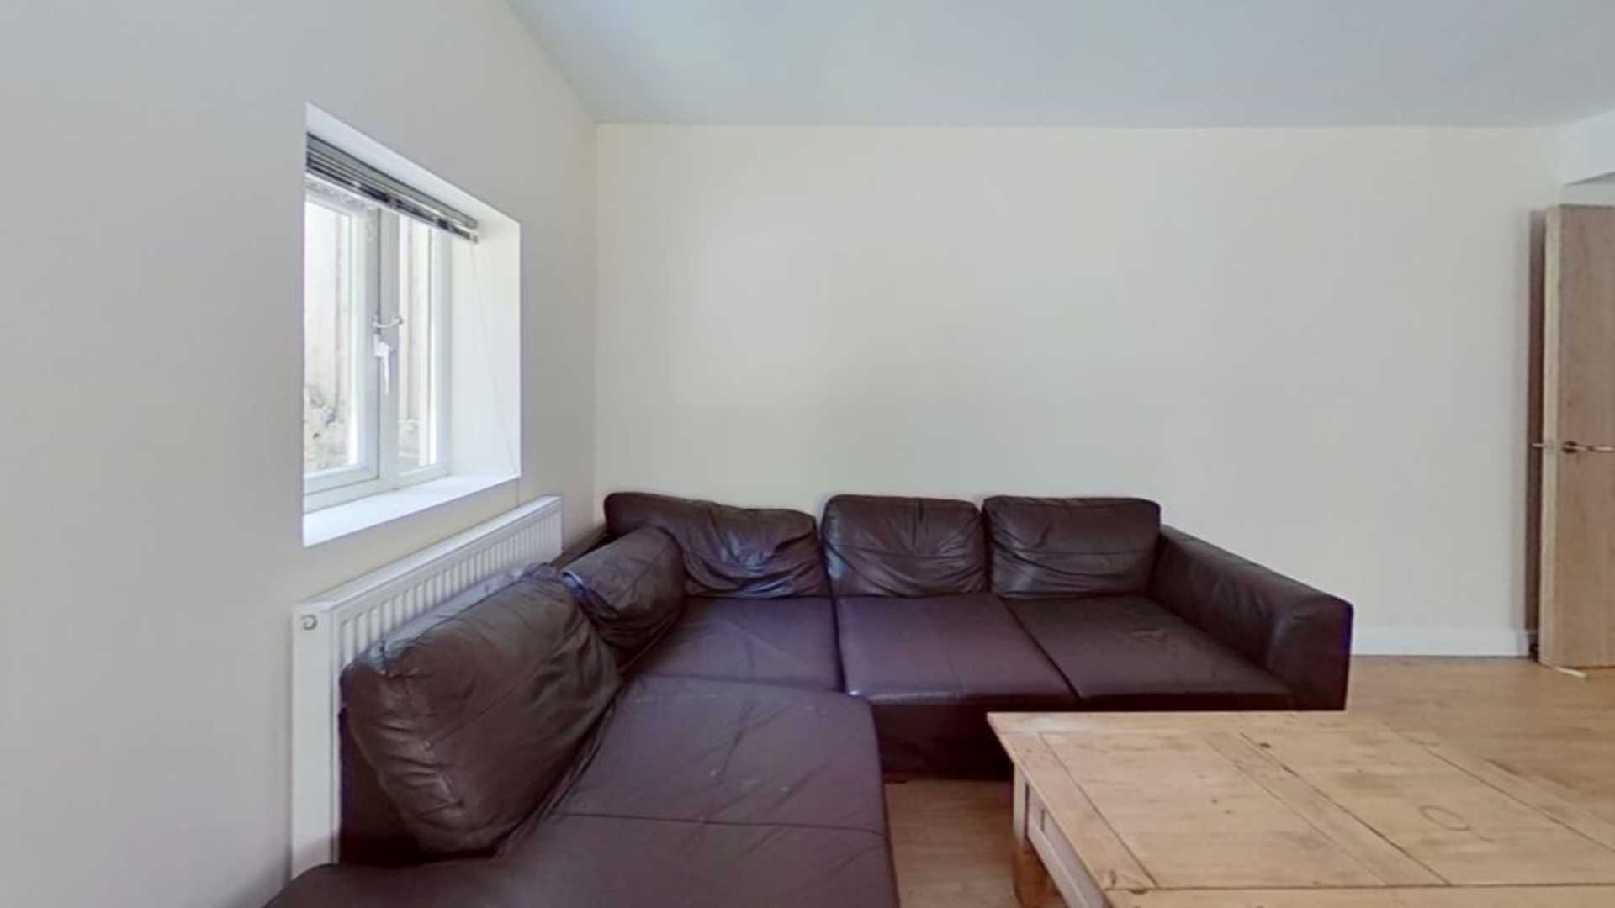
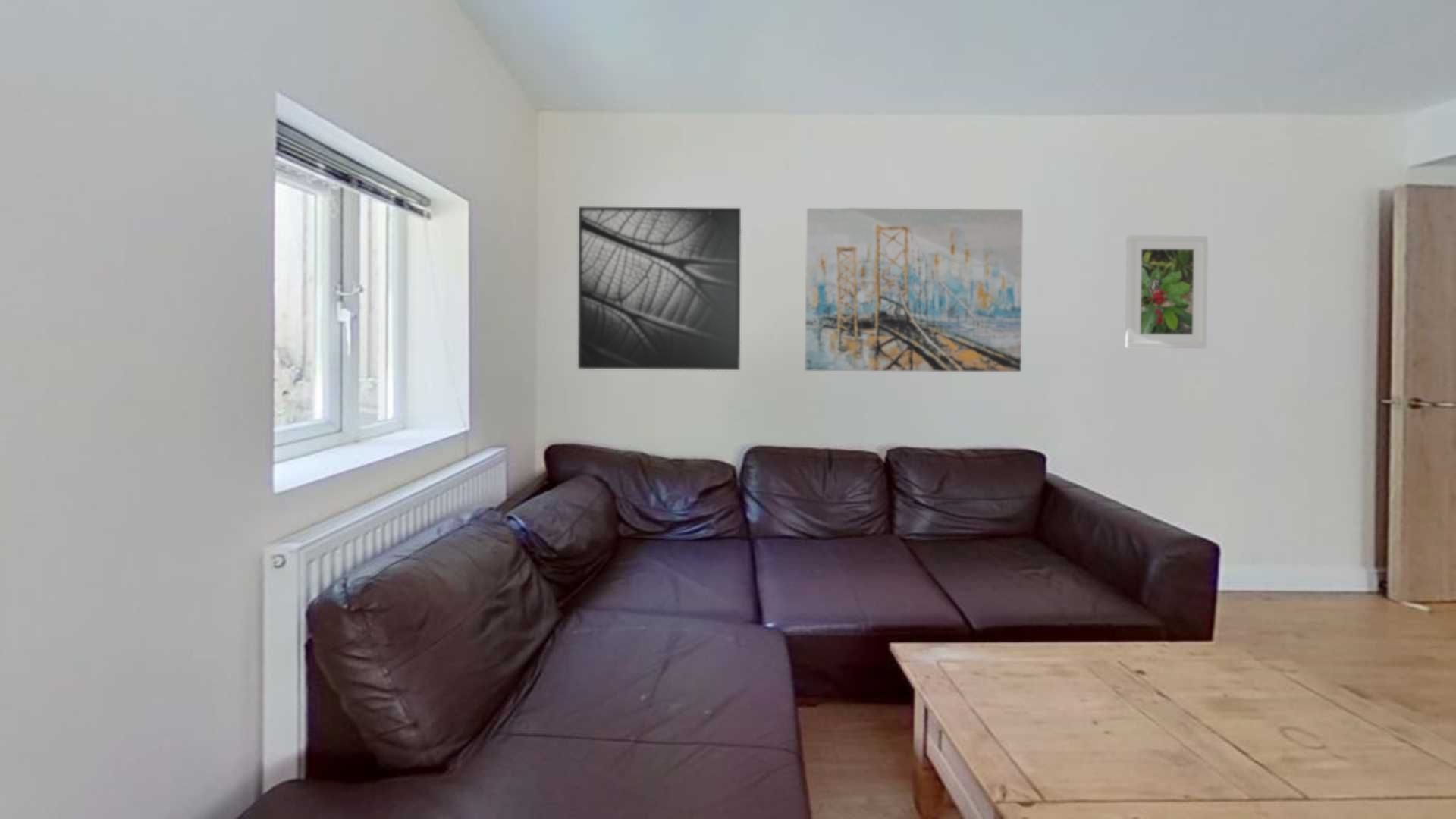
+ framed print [577,206,742,371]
+ wall art [805,207,1024,372]
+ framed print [1125,234,1209,349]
